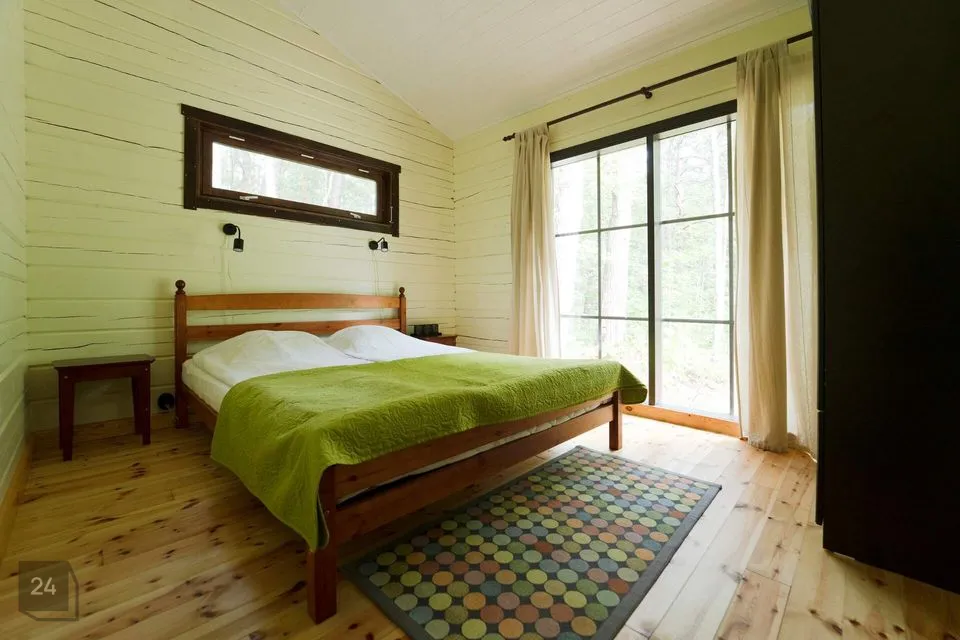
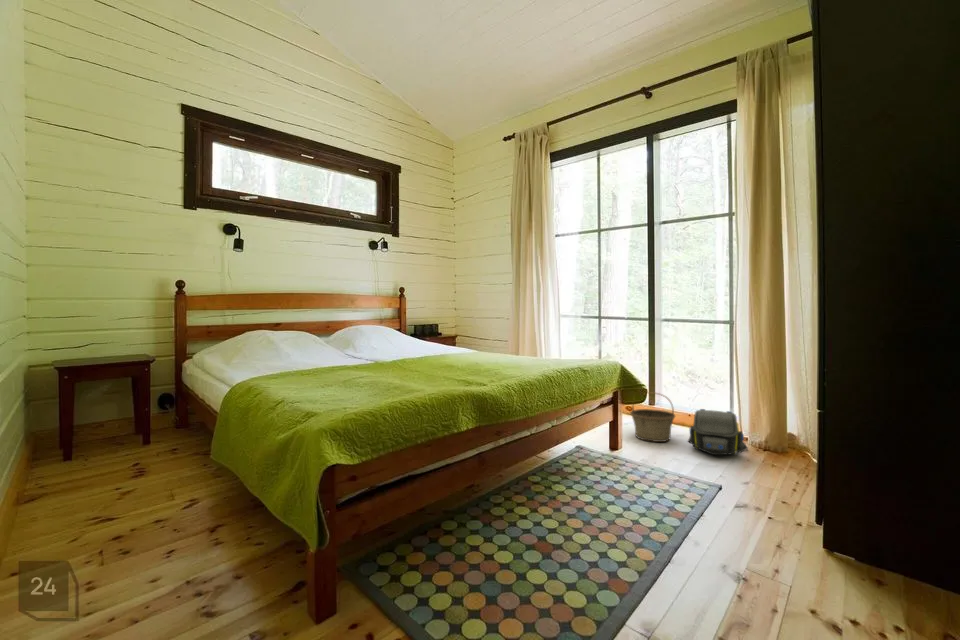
+ basket [629,391,676,443]
+ shoulder bag [687,408,749,456]
